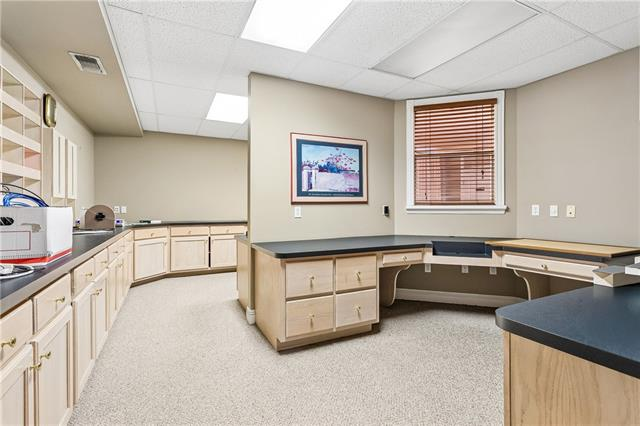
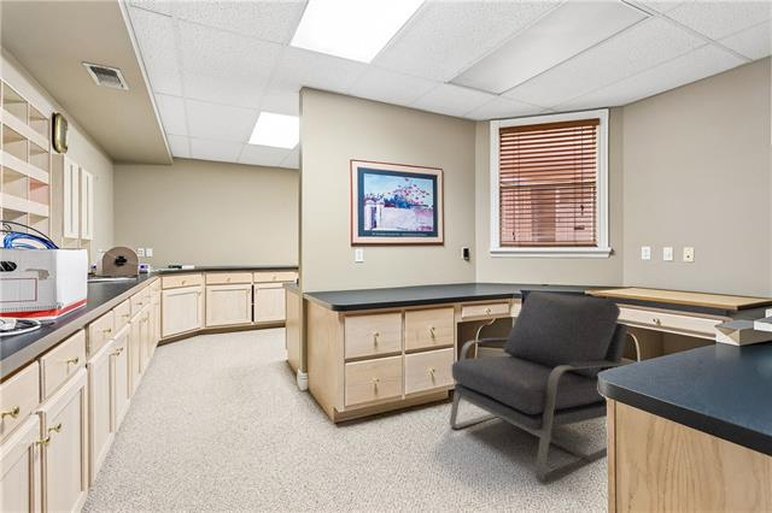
+ chair [449,290,630,485]
